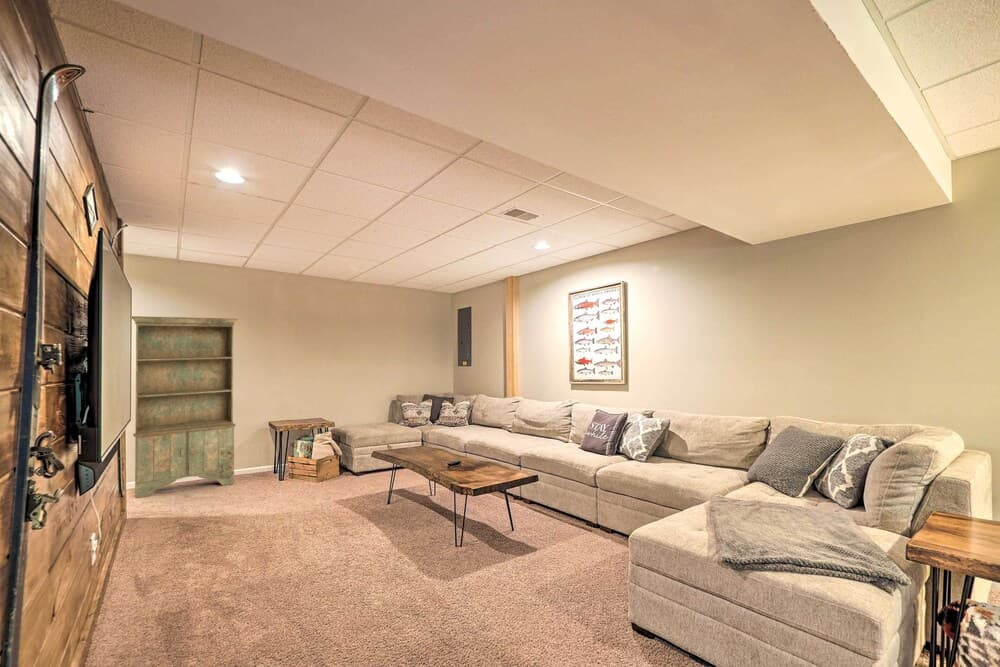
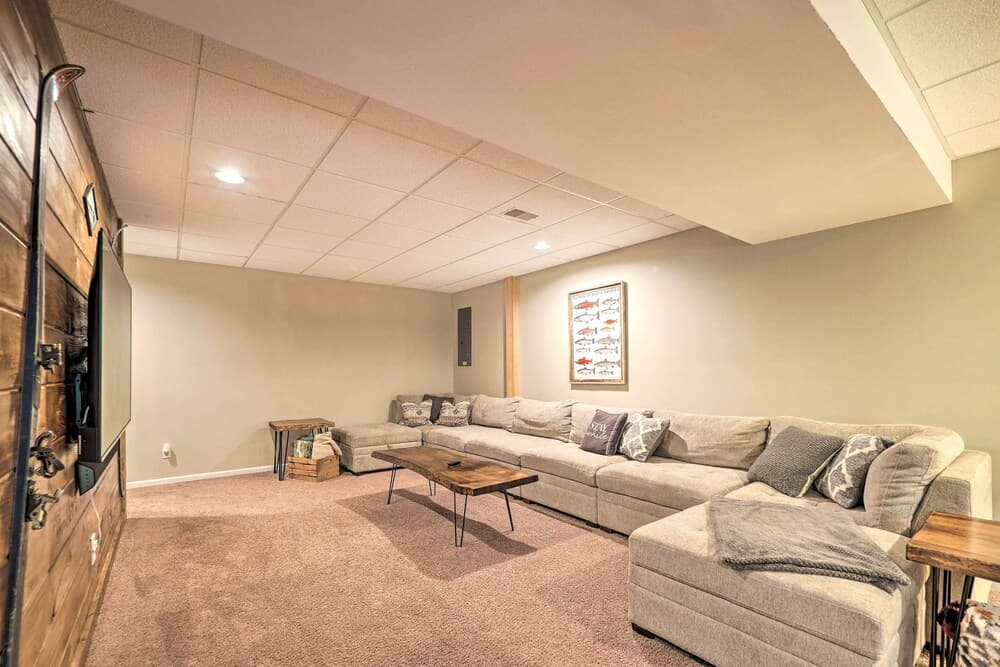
- bookshelf [131,315,239,499]
